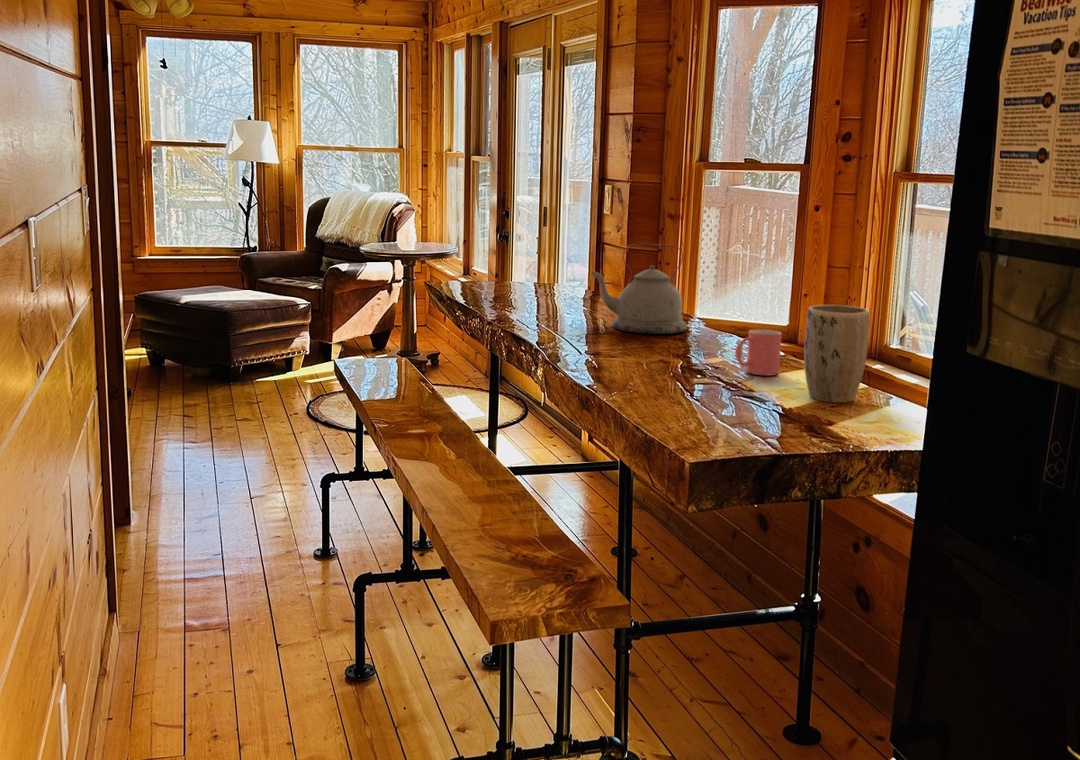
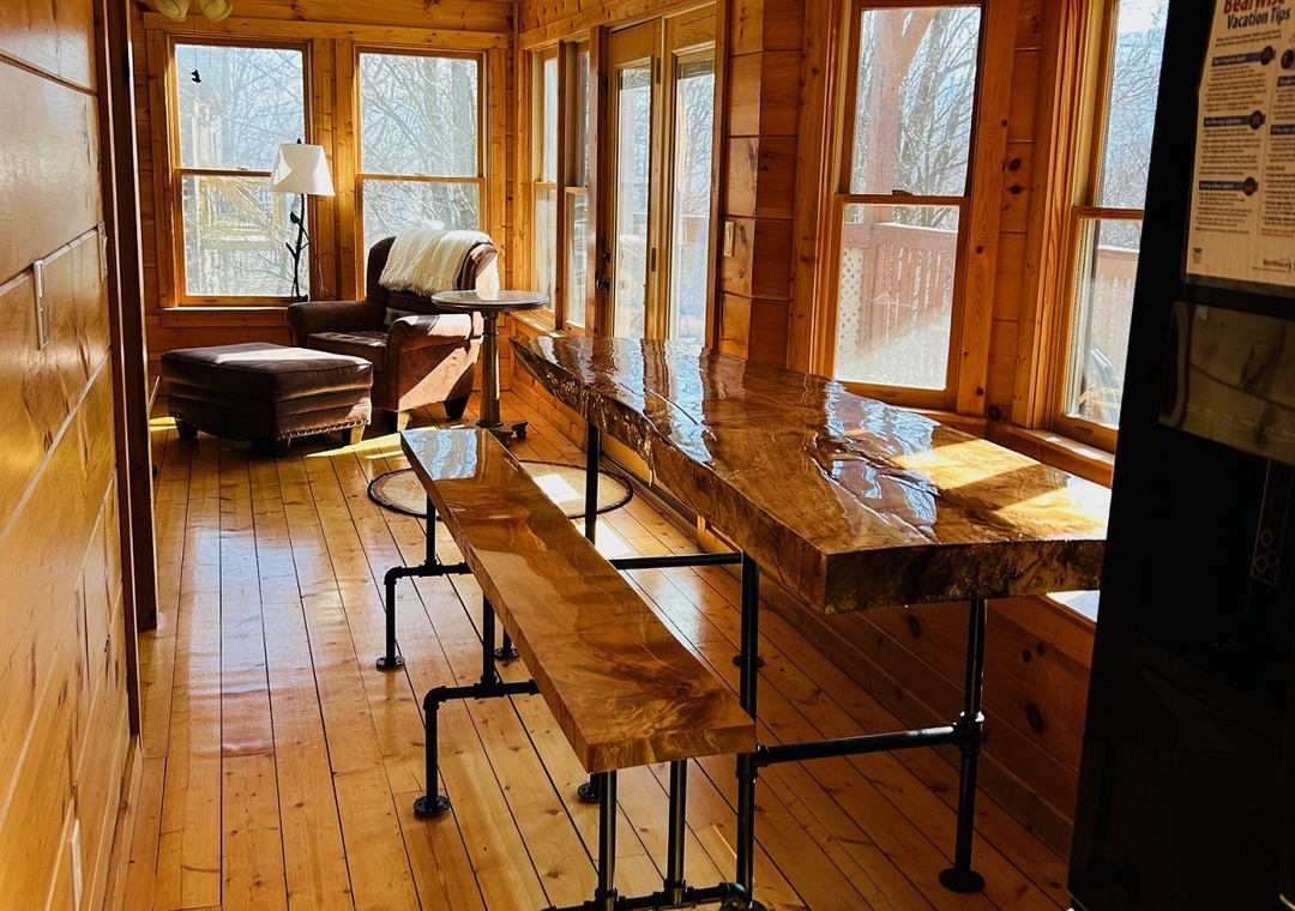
- mug [734,329,783,376]
- kettle [590,243,688,335]
- plant pot [803,304,871,404]
